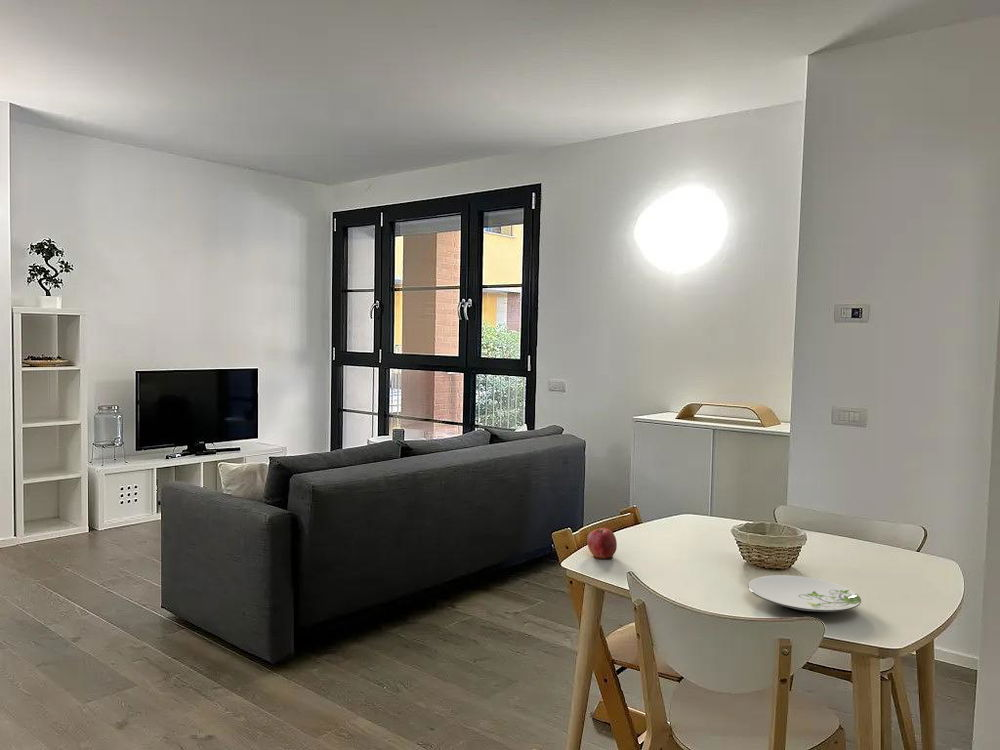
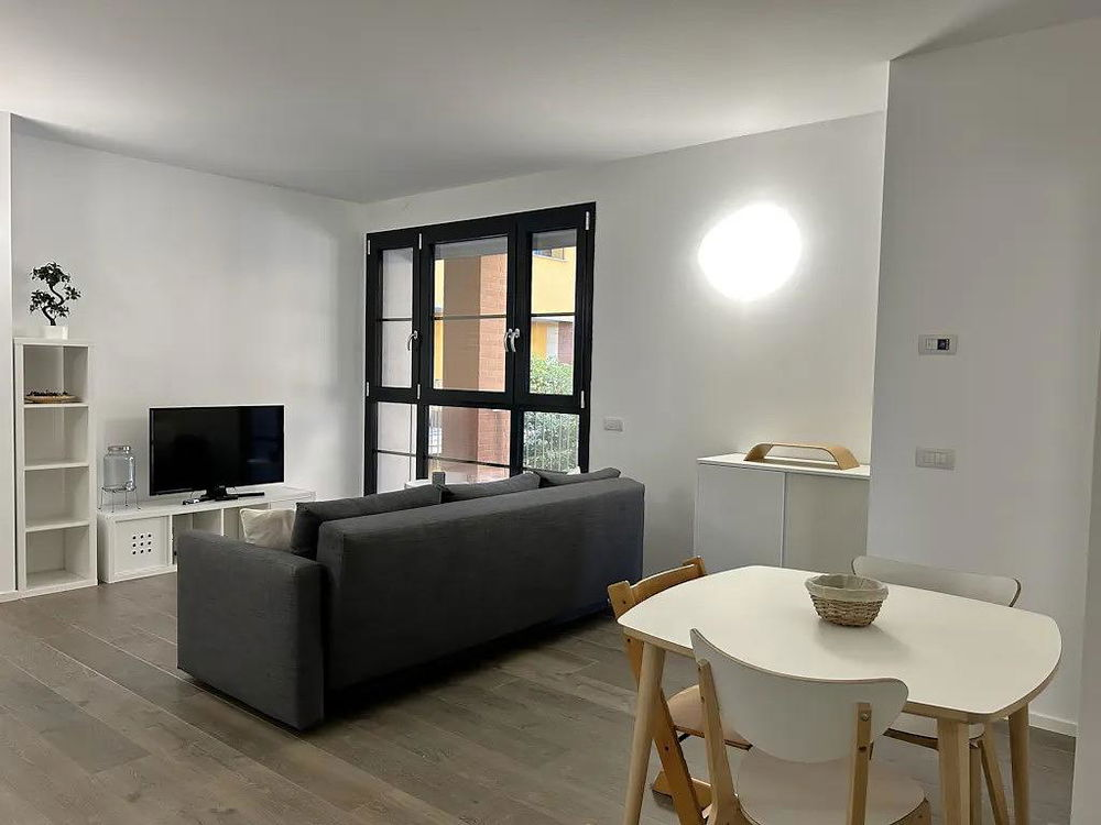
- plate [747,574,862,613]
- apple [586,527,618,560]
